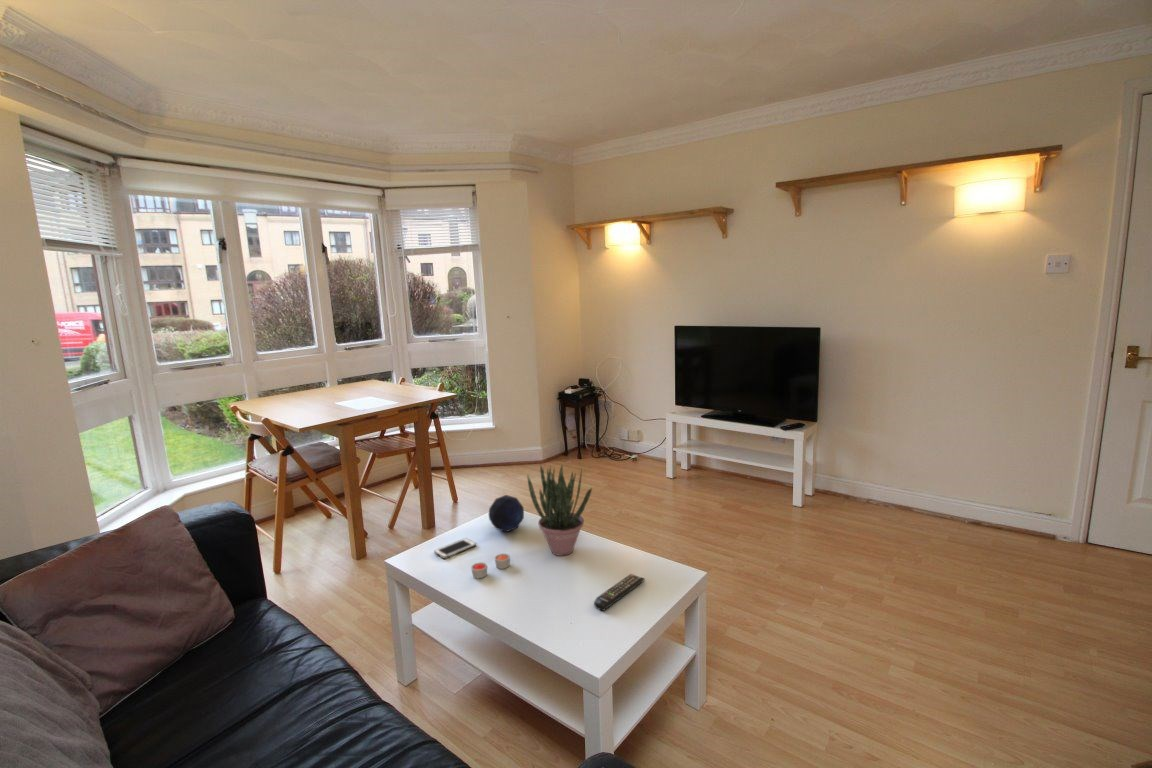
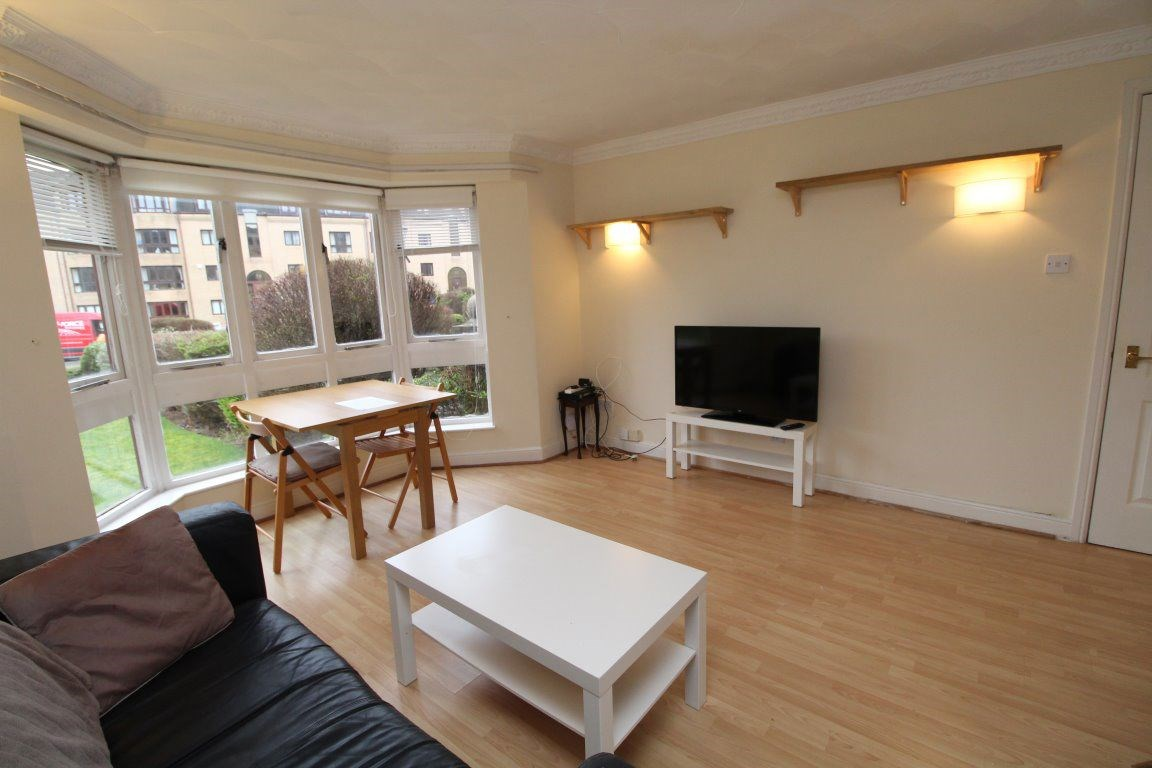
- candle [470,553,511,579]
- potted plant [526,462,593,557]
- remote control [593,573,646,612]
- cell phone [433,537,477,559]
- decorative orb [487,494,525,533]
